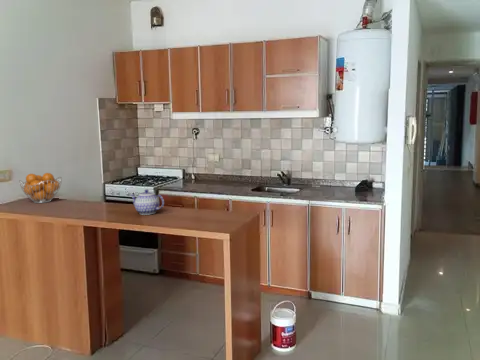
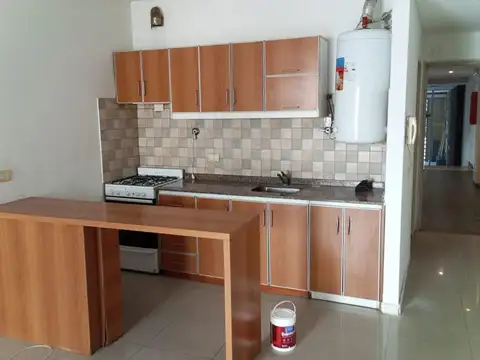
- fruit basket [18,172,63,204]
- teapot [130,188,165,216]
